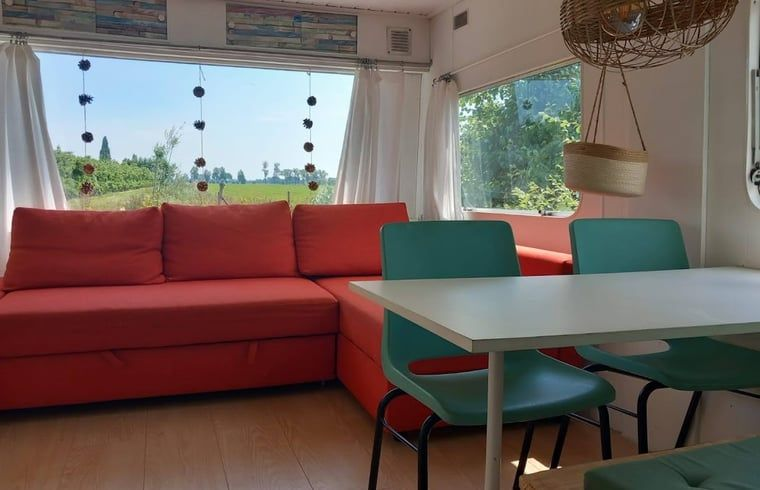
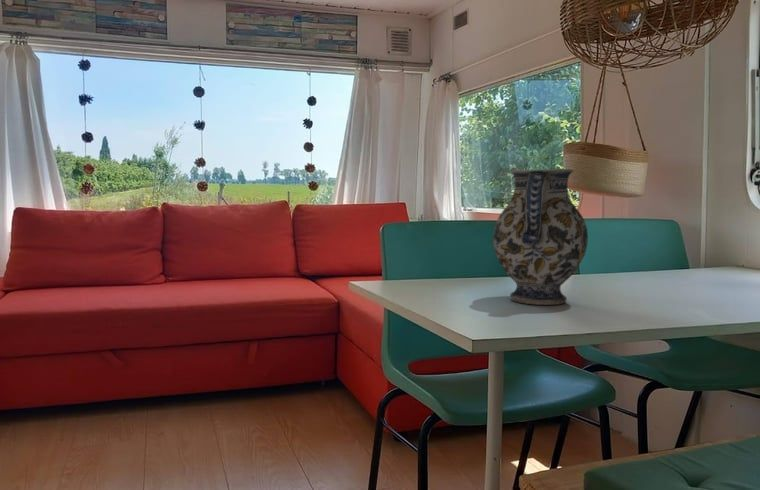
+ ewer [492,168,589,306]
